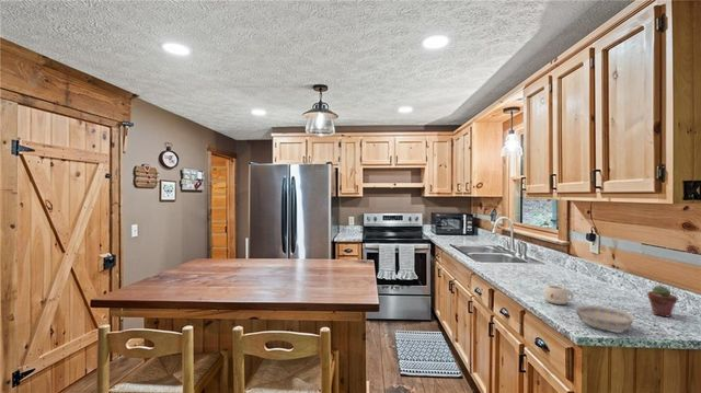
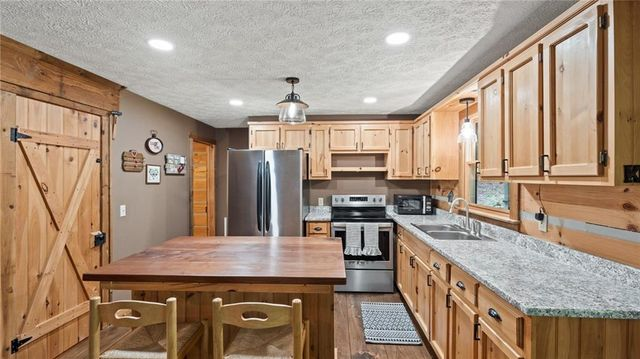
- mug [543,285,574,305]
- potted succulent [646,285,679,317]
- bowl [575,304,635,333]
